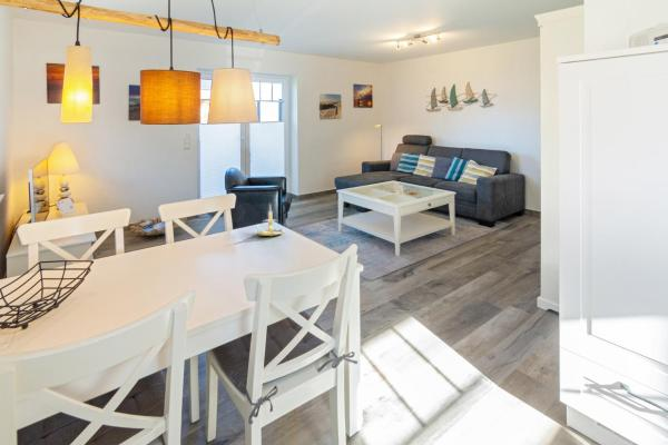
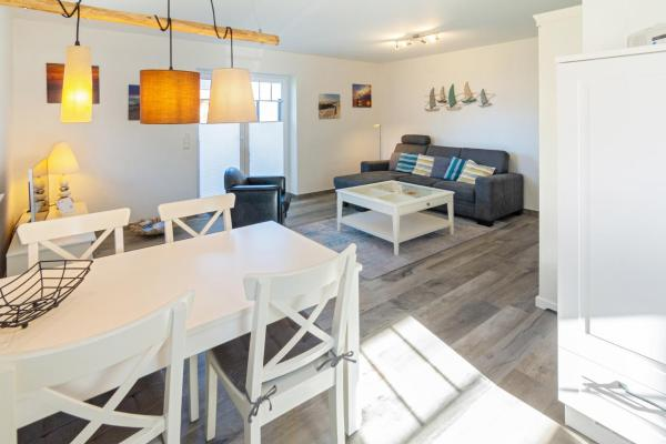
- candle holder [255,202,286,237]
